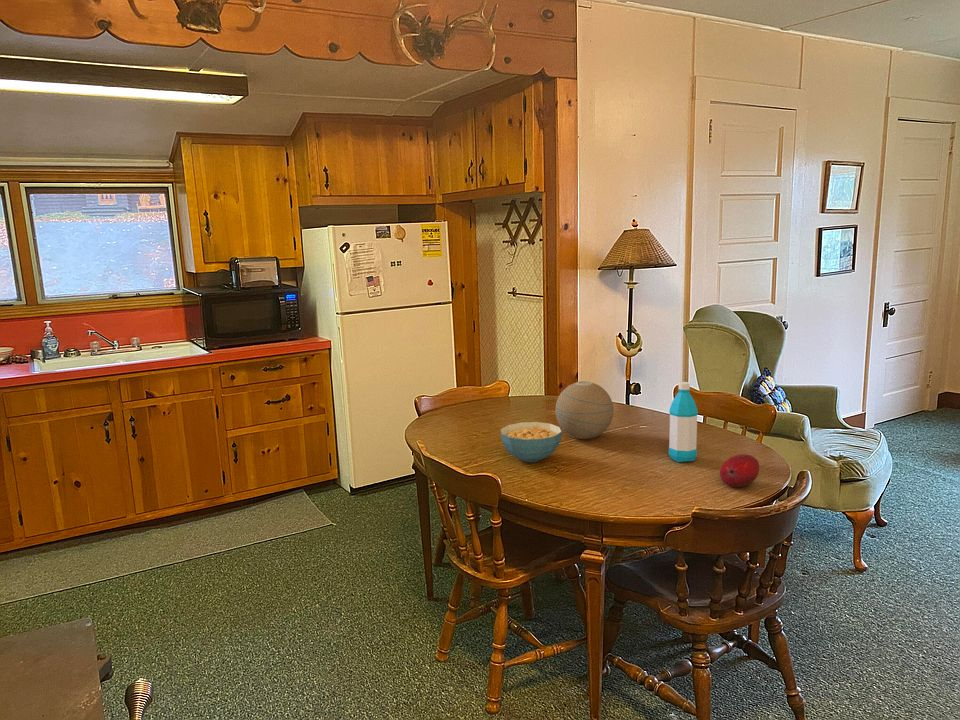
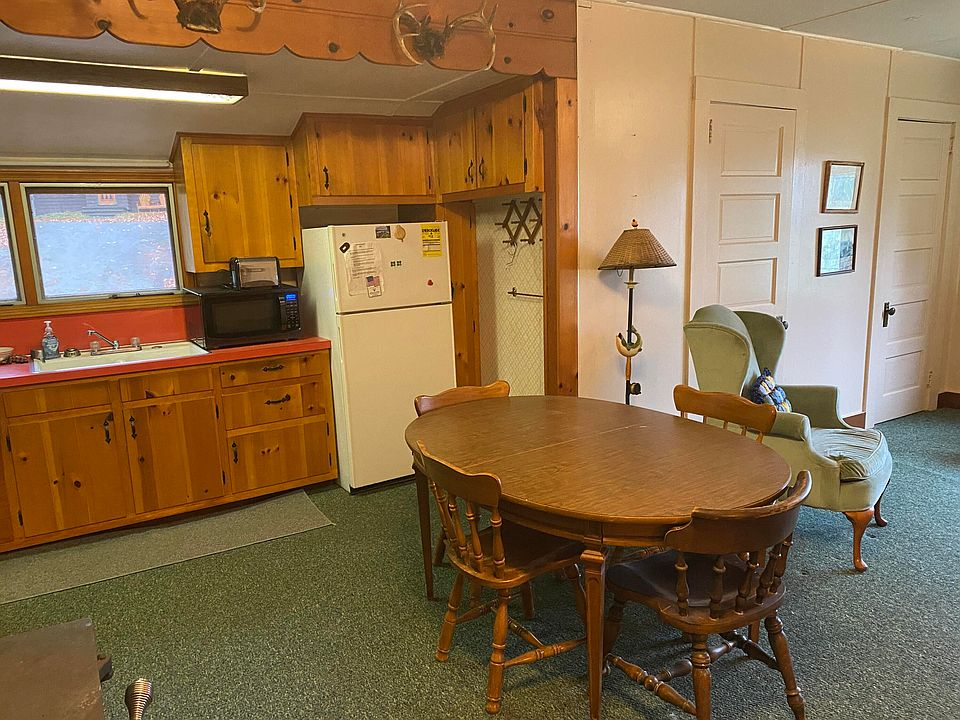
- decorative orb [555,381,614,440]
- water bottle [668,381,699,463]
- cereal bowl [500,421,563,463]
- fruit [719,453,761,488]
